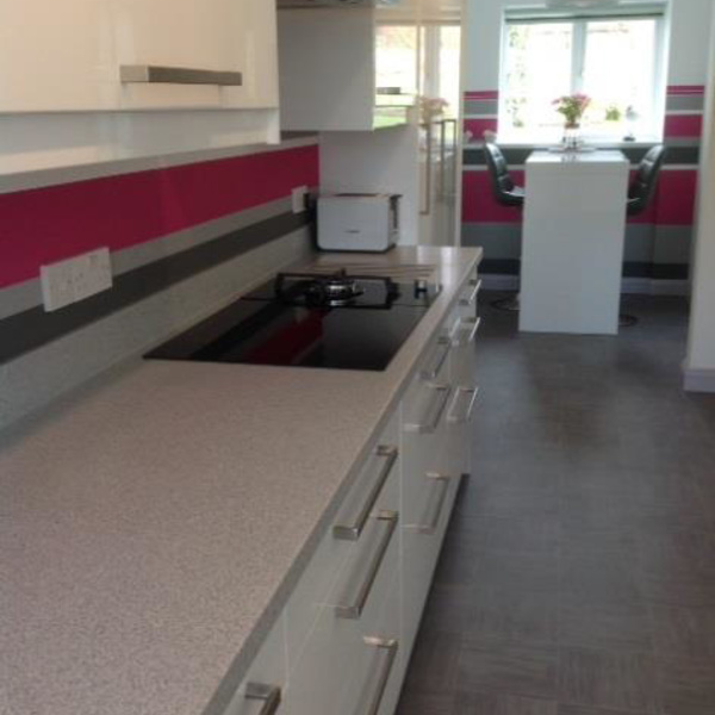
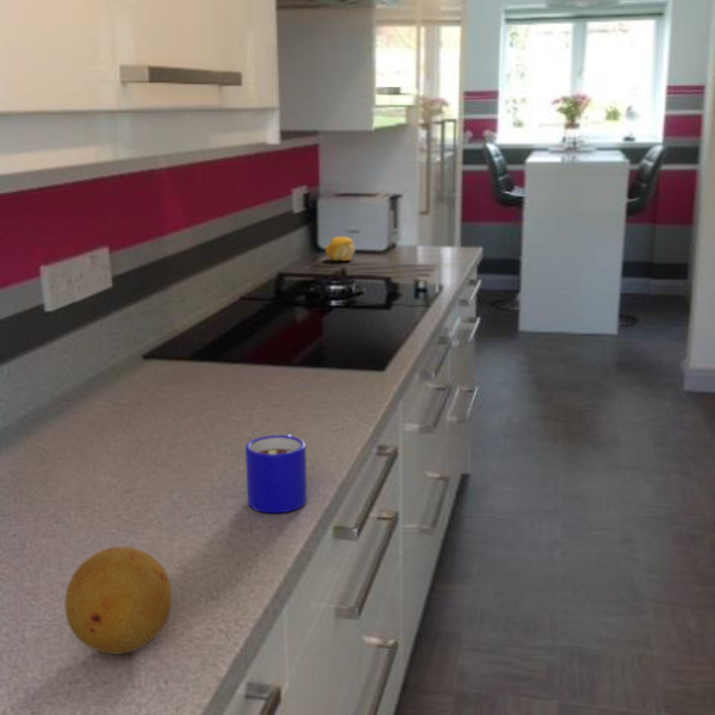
+ fruit [64,546,174,655]
+ mug [244,433,309,514]
+ fruit [324,236,356,262]
